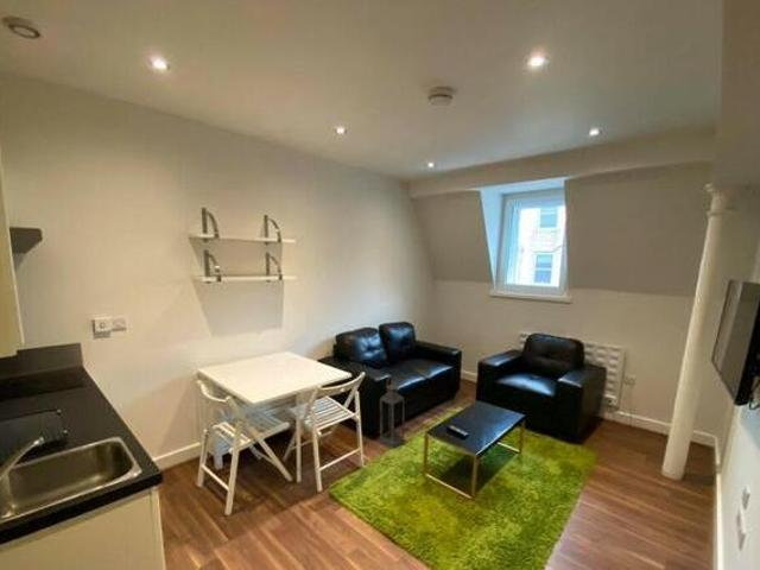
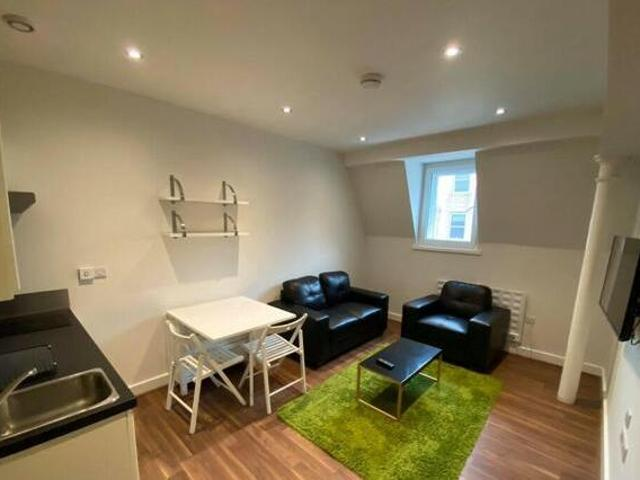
- lantern [379,374,405,450]
